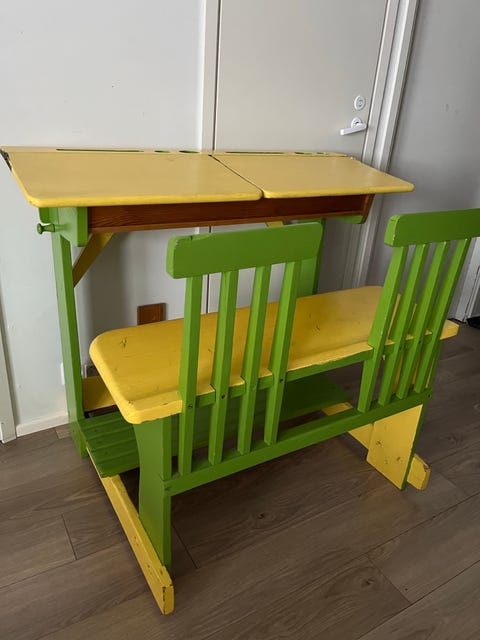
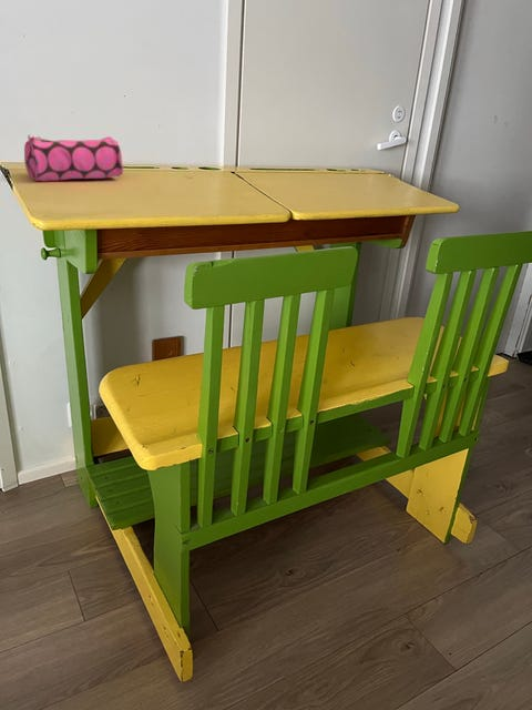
+ pencil case [23,133,124,182]
